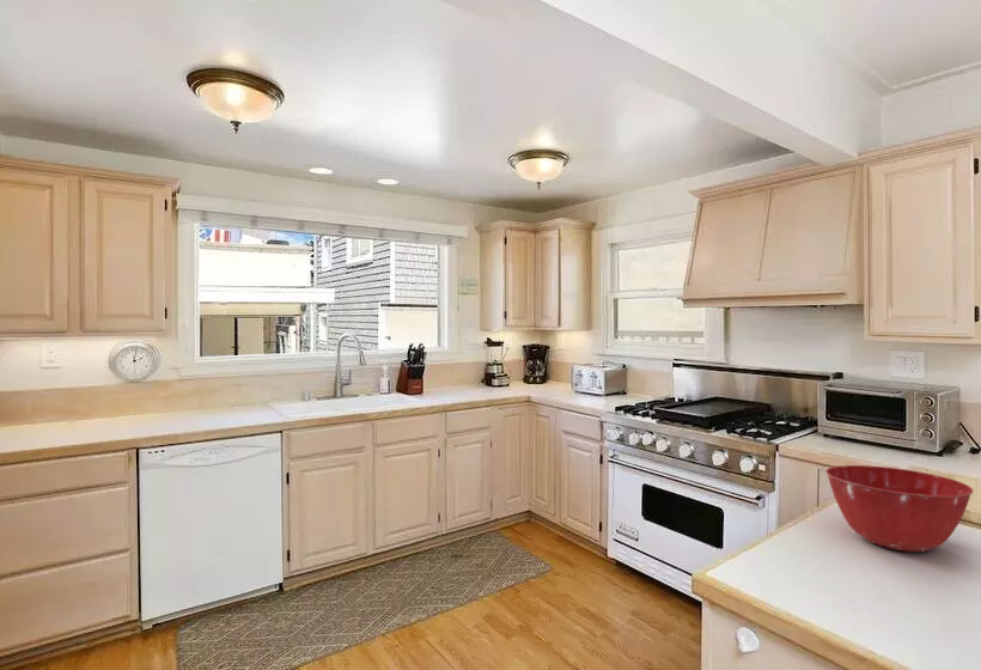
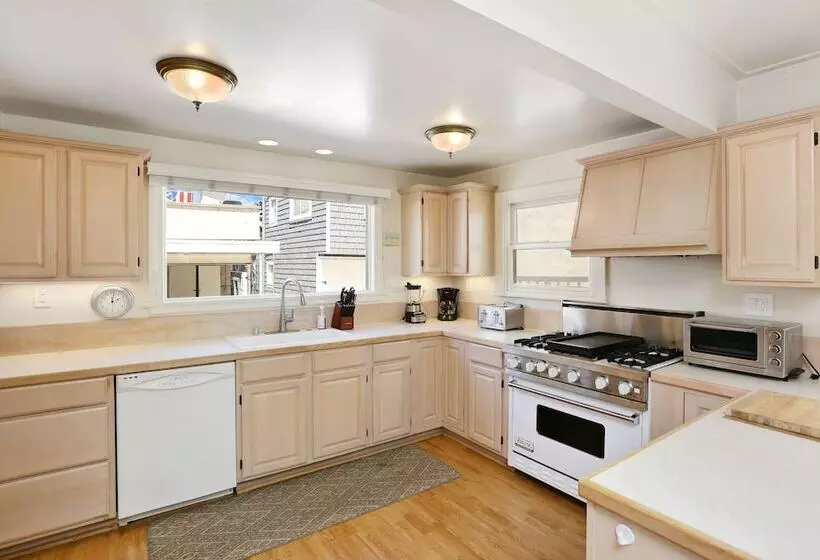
- mixing bowl [824,464,975,553]
